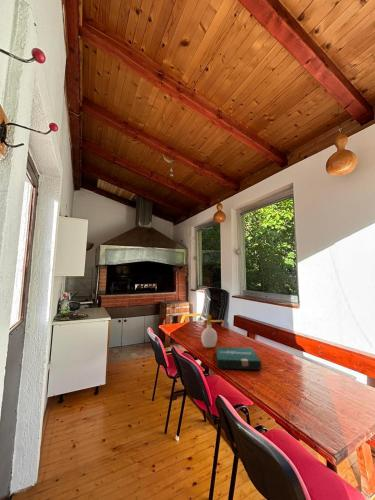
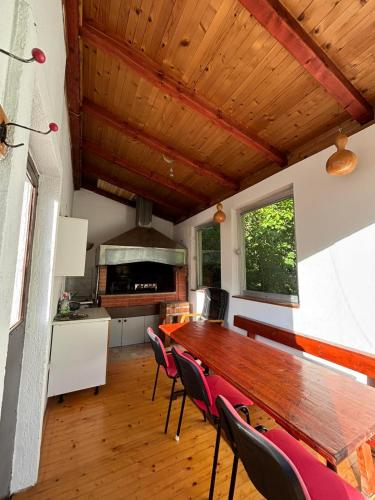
- pizza box [215,346,262,371]
- soap bottle [200,315,218,349]
